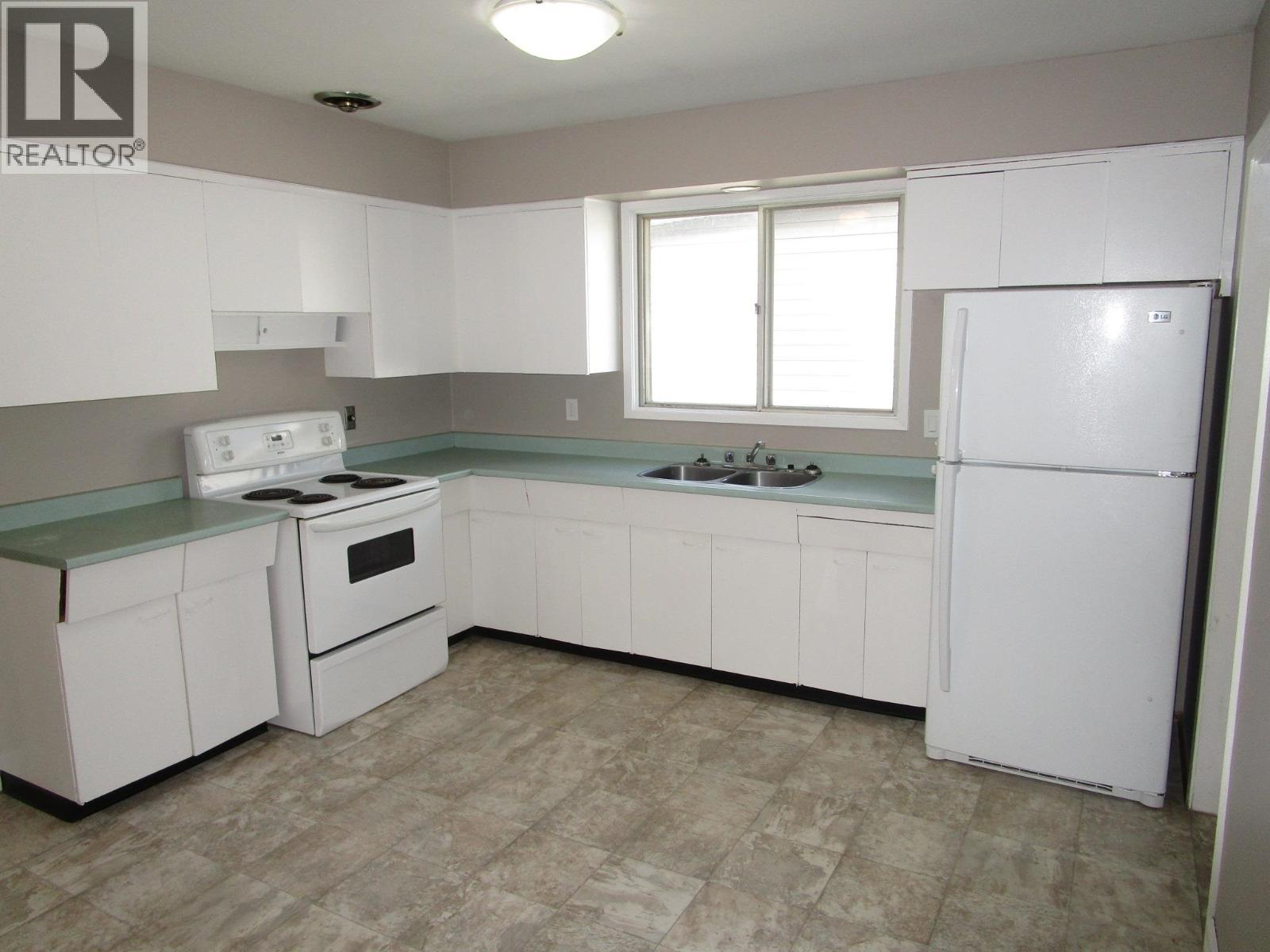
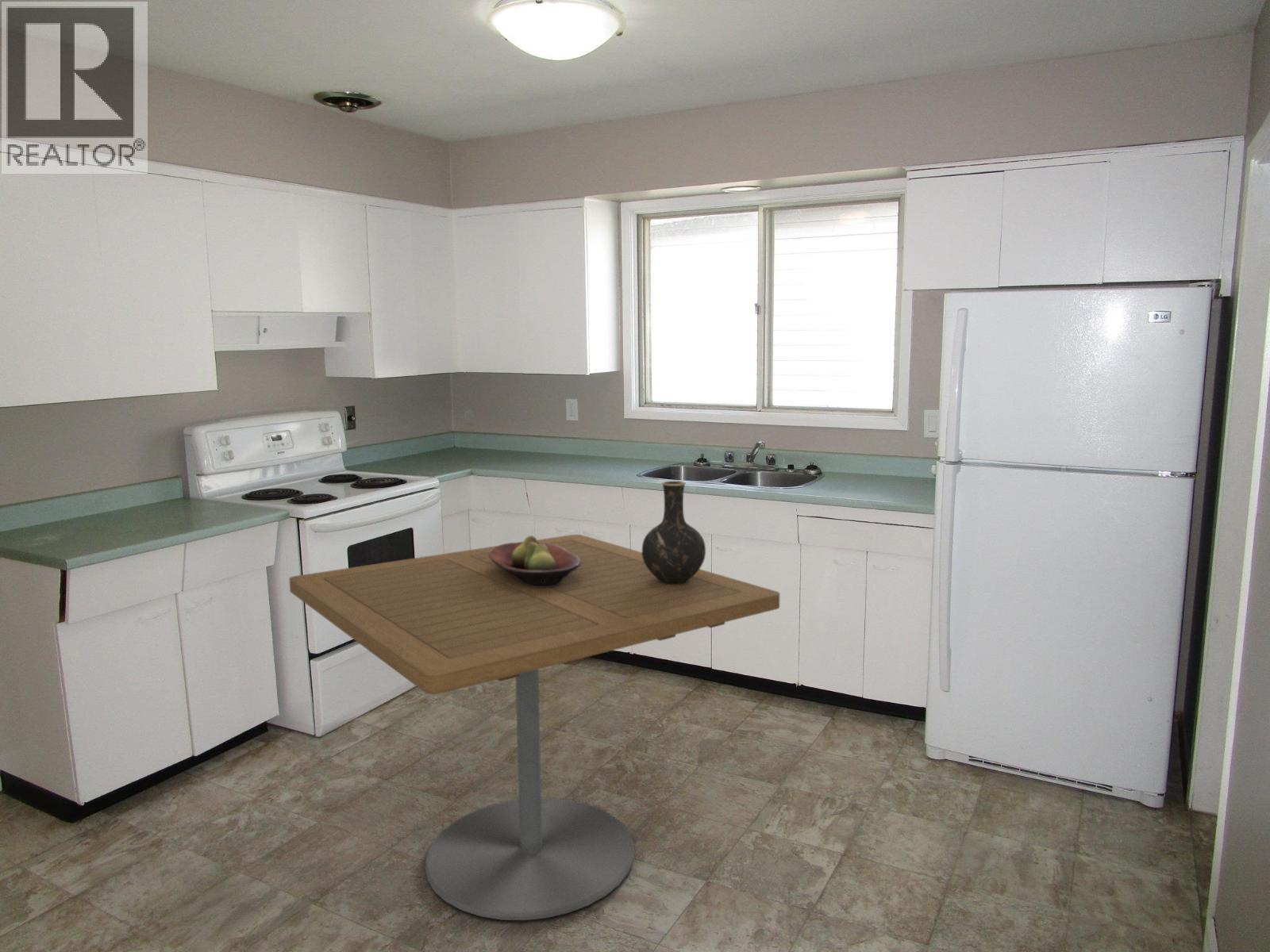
+ vase [641,480,706,584]
+ fruit bowl [488,535,581,587]
+ dining table [288,534,780,921]
